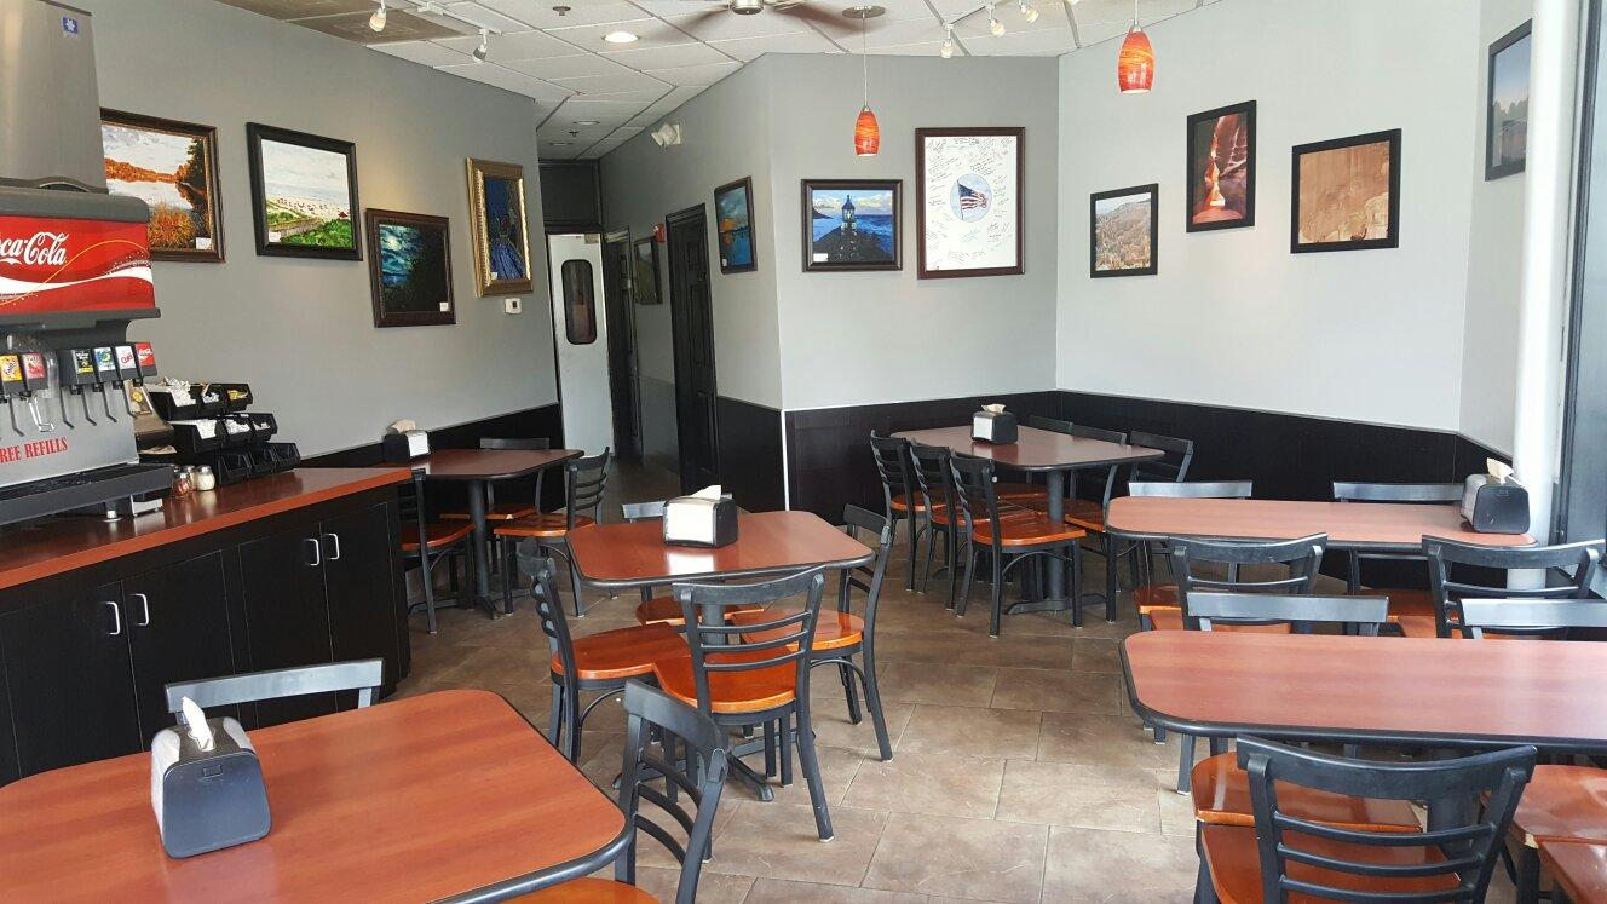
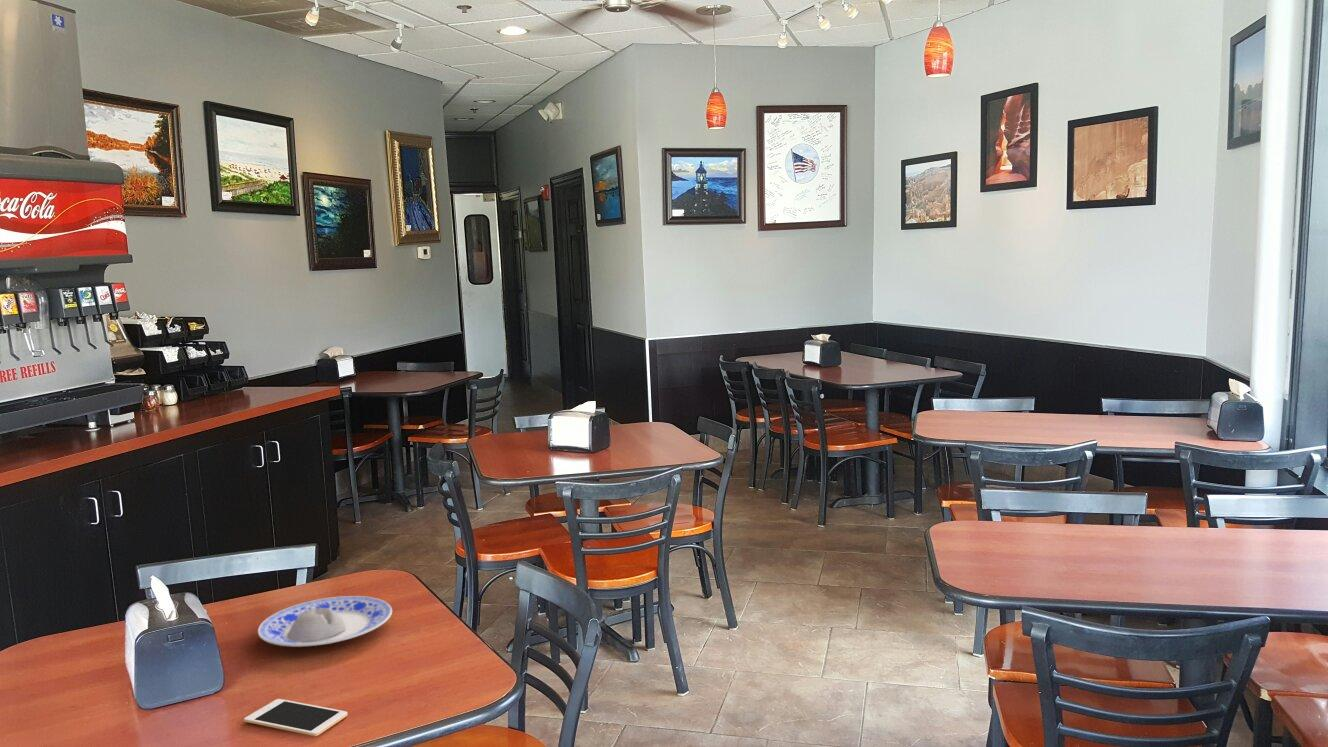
+ plate [257,595,393,648]
+ cell phone [243,698,348,737]
